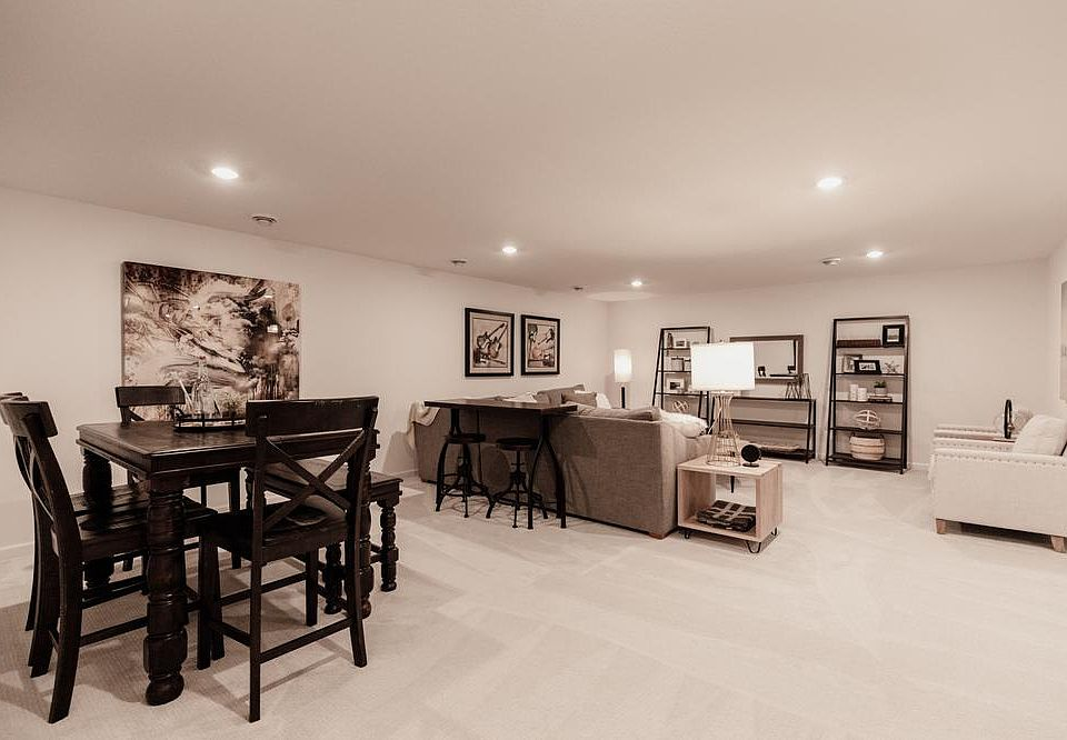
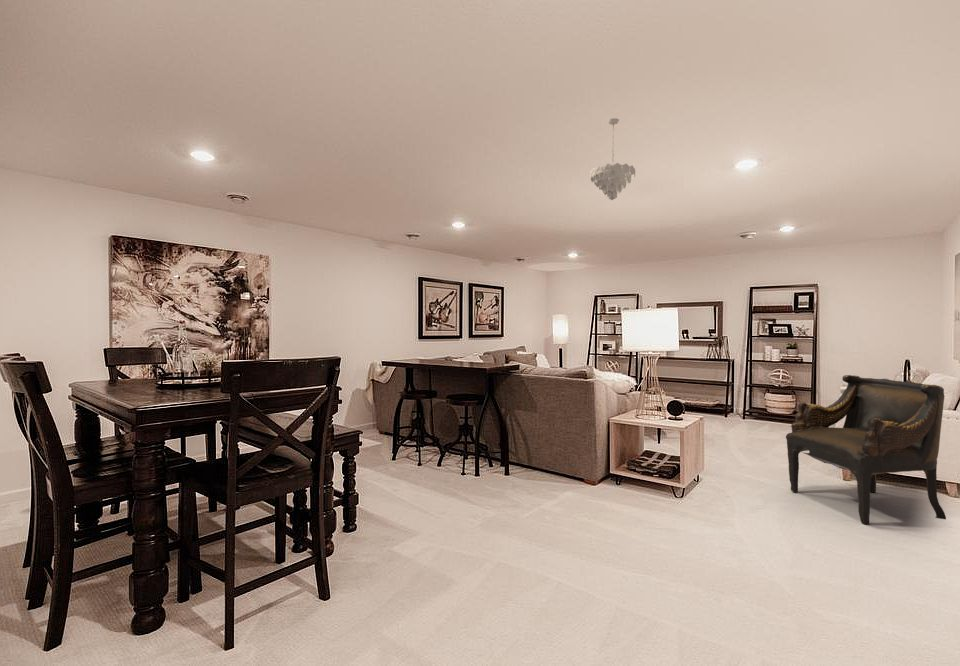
+ armchair [785,374,947,525]
+ pendant light [589,117,636,201]
